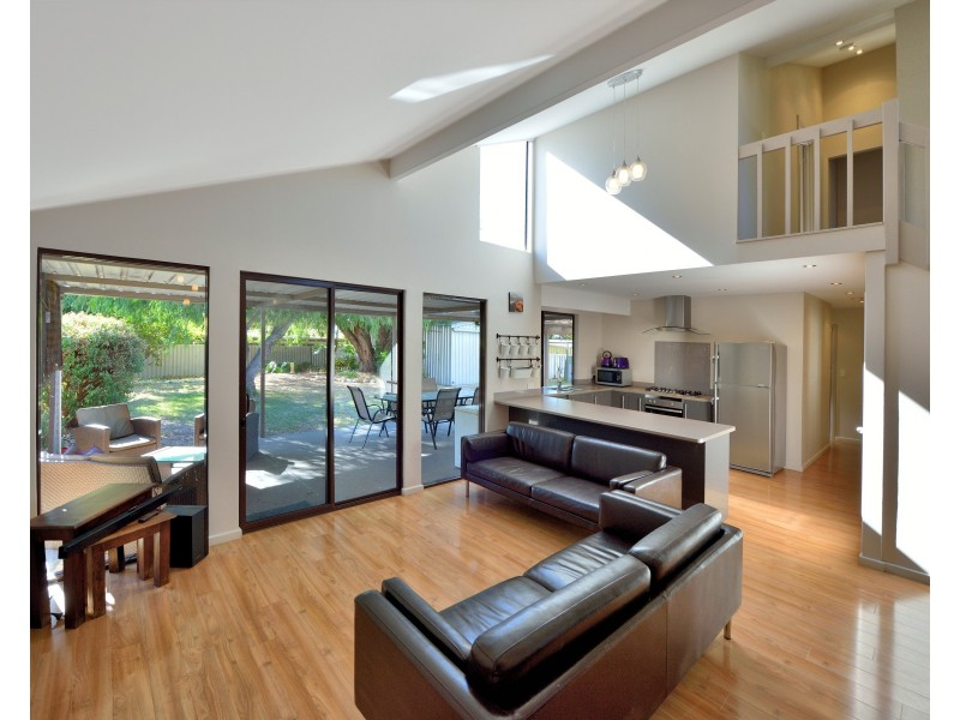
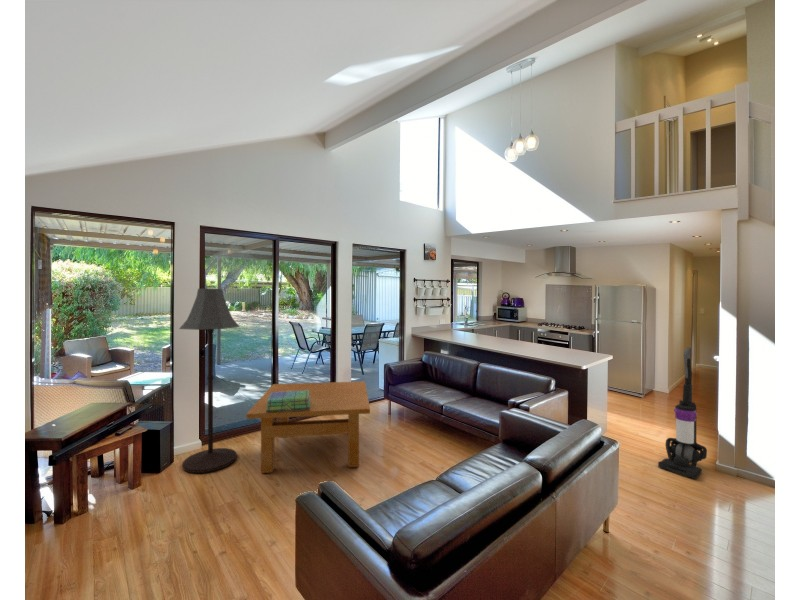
+ vacuum cleaner [657,347,708,480]
+ floor lamp [178,288,241,474]
+ table [245,380,371,474]
+ stack of books [266,390,310,412]
